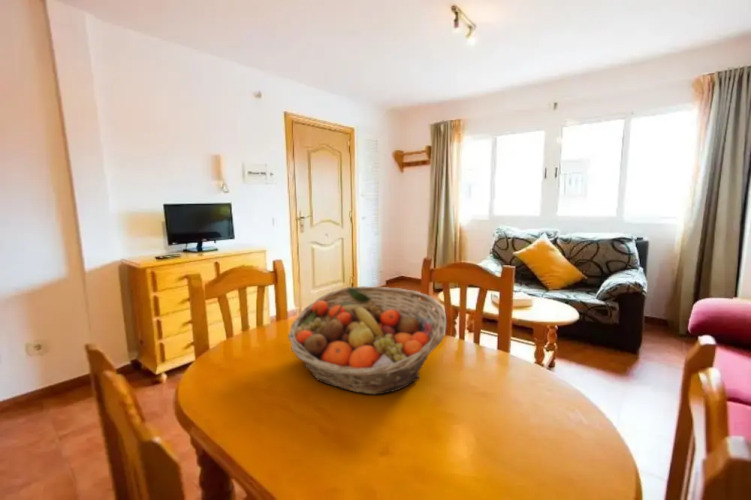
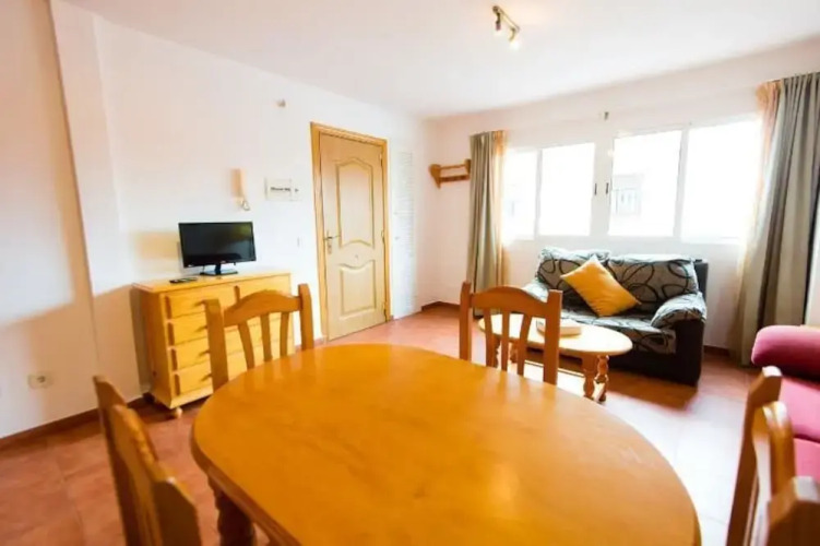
- fruit basket [287,285,447,395]
